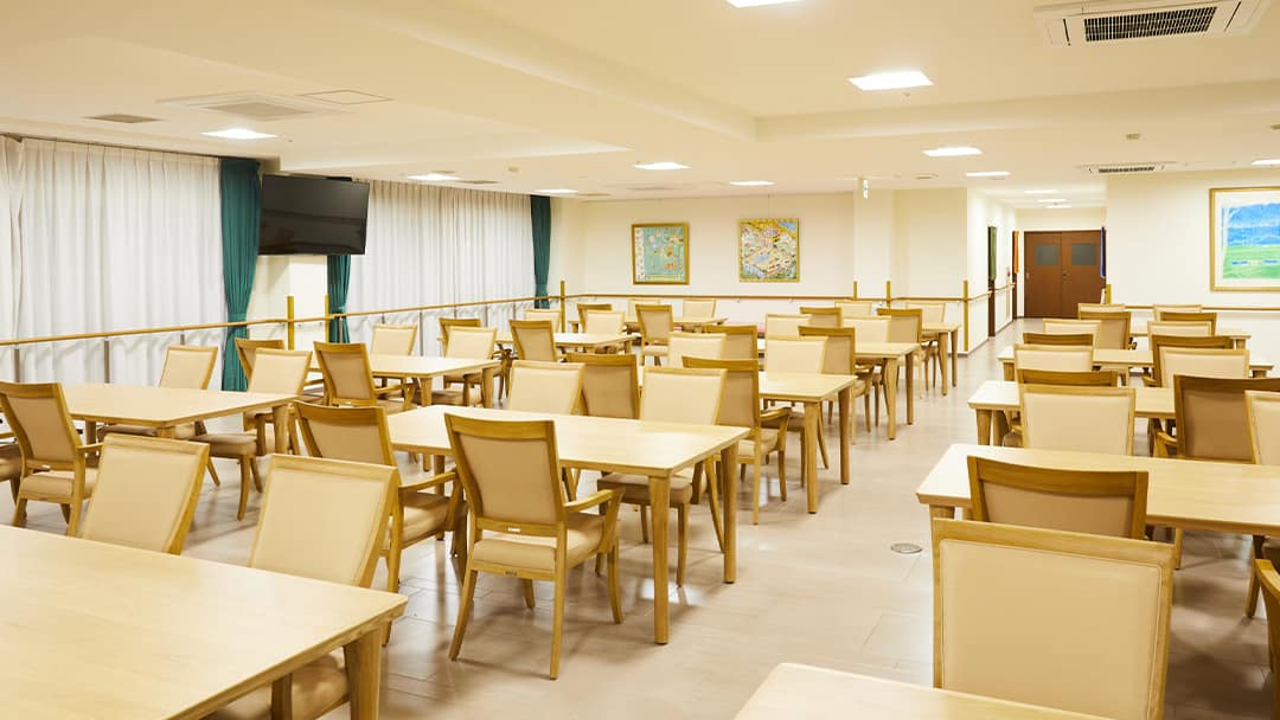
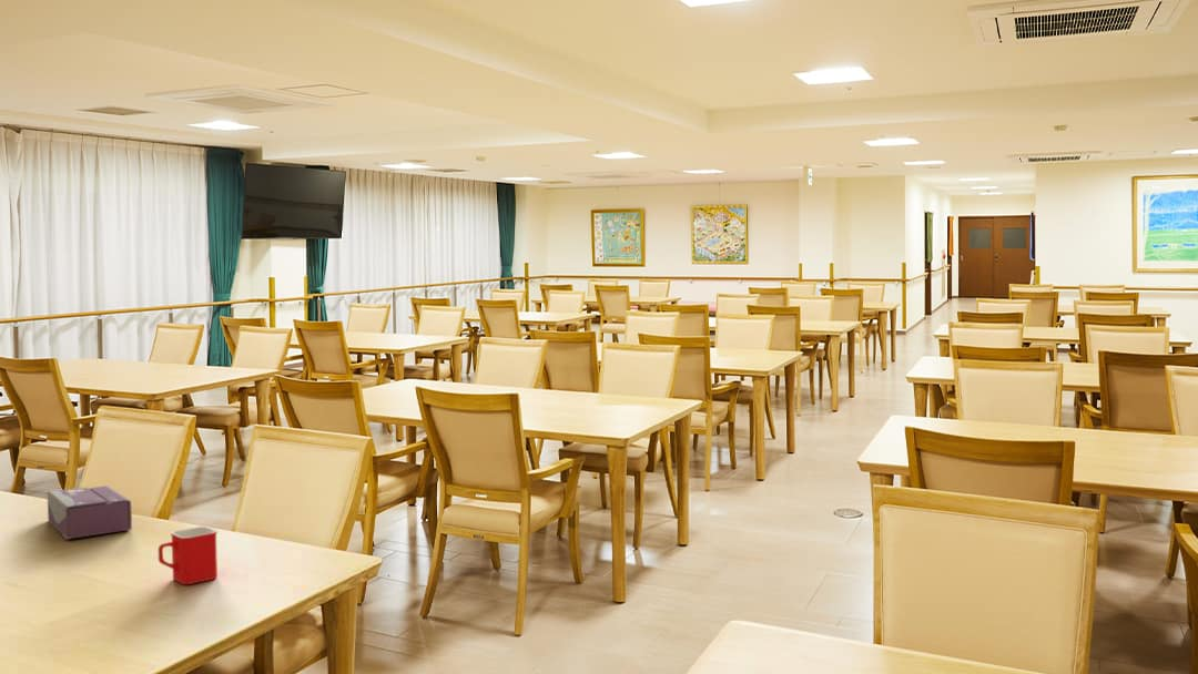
+ tissue box [47,484,133,540]
+ mug [158,525,219,585]
